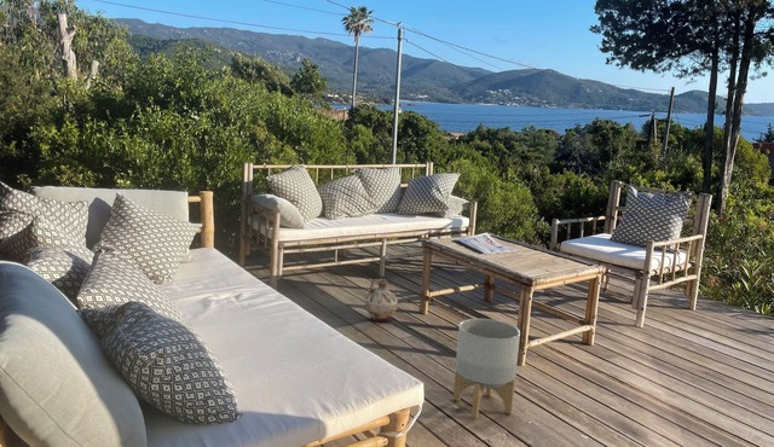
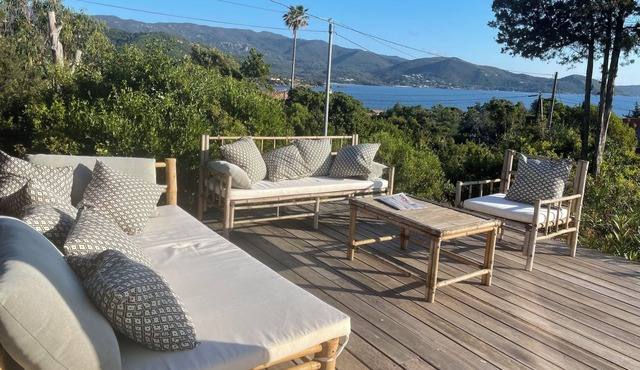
- ceramic jug [364,278,399,324]
- planter [452,318,521,420]
